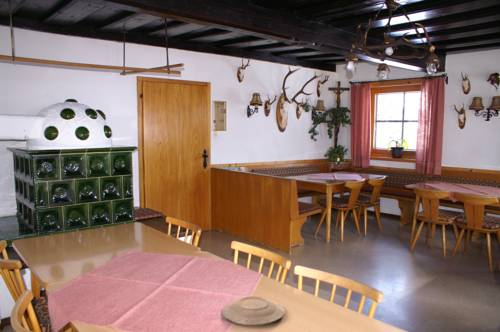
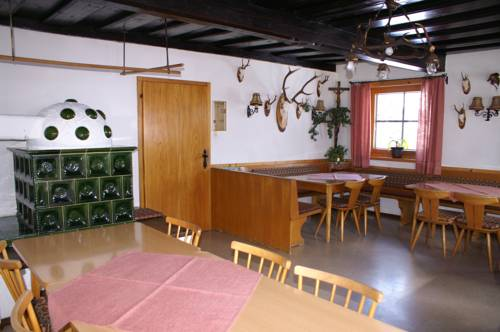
- plate [221,296,286,326]
